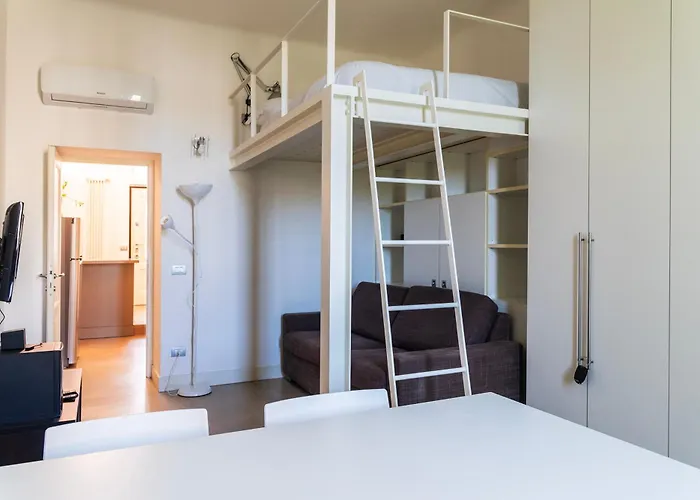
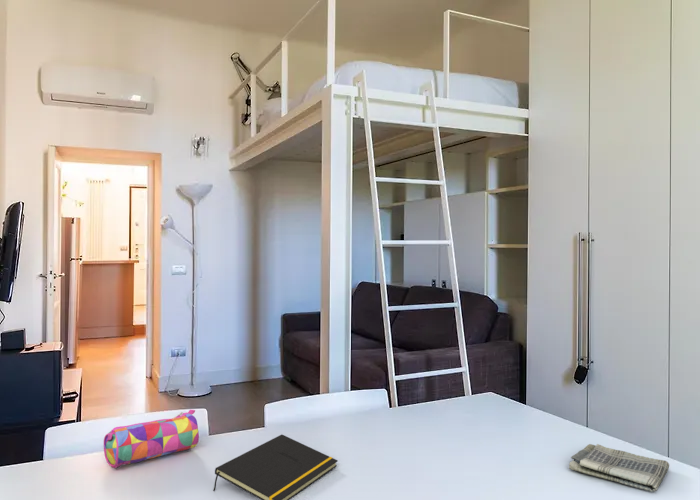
+ dish towel [568,443,670,493]
+ notepad [212,434,339,500]
+ pencil case [103,409,200,469]
